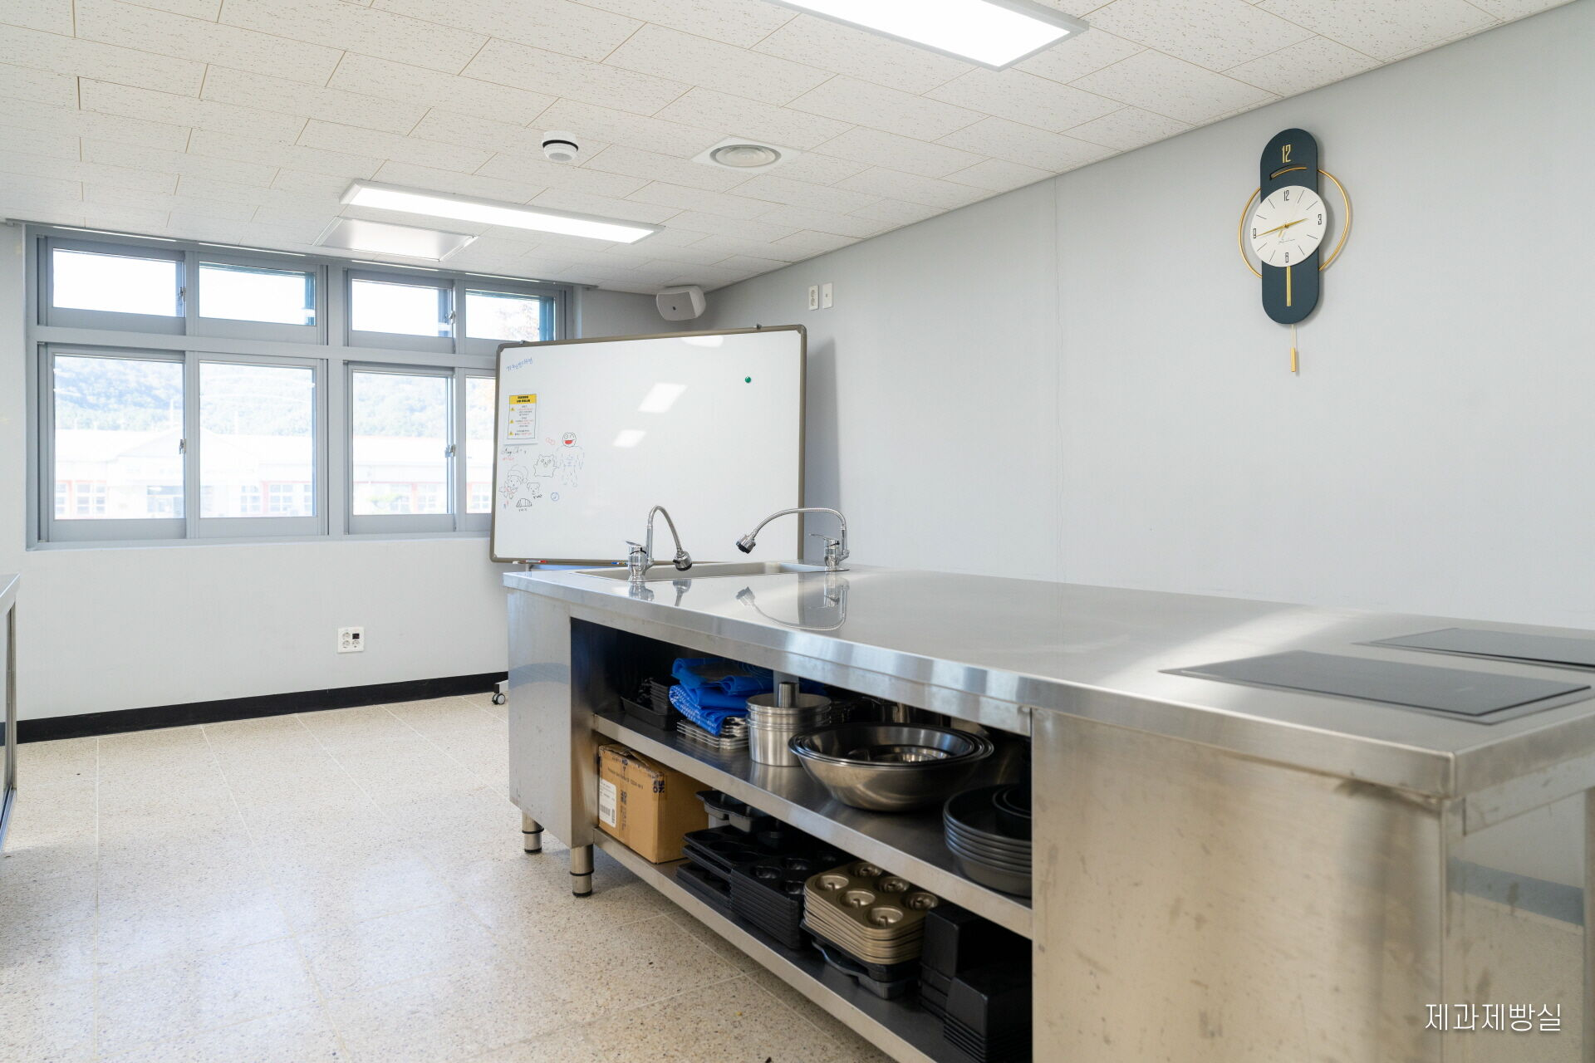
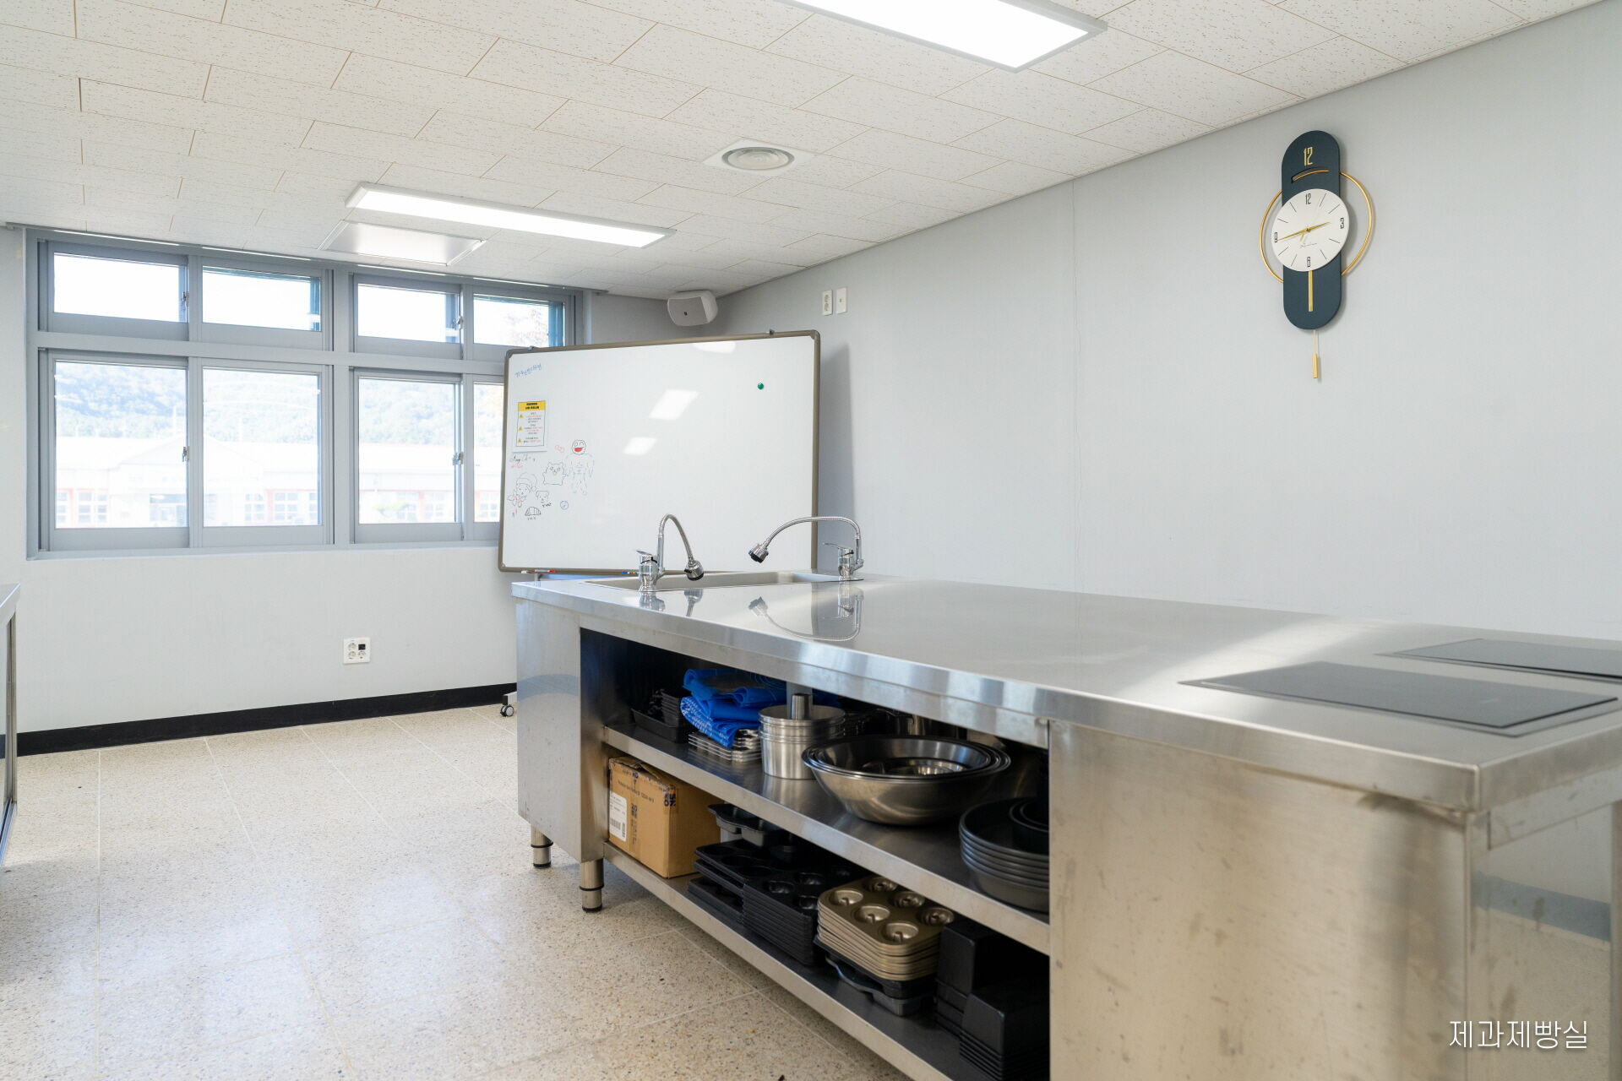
- smoke detector [541,129,580,163]
